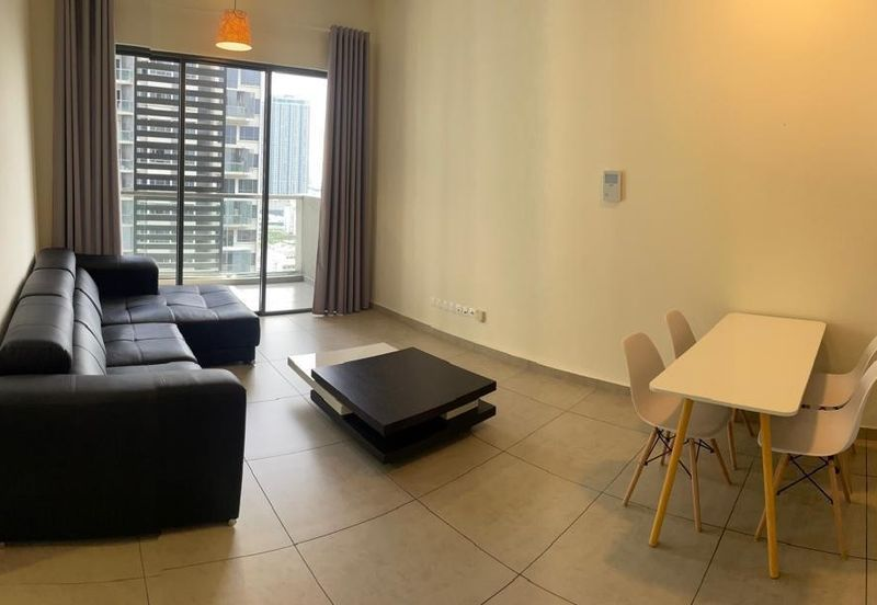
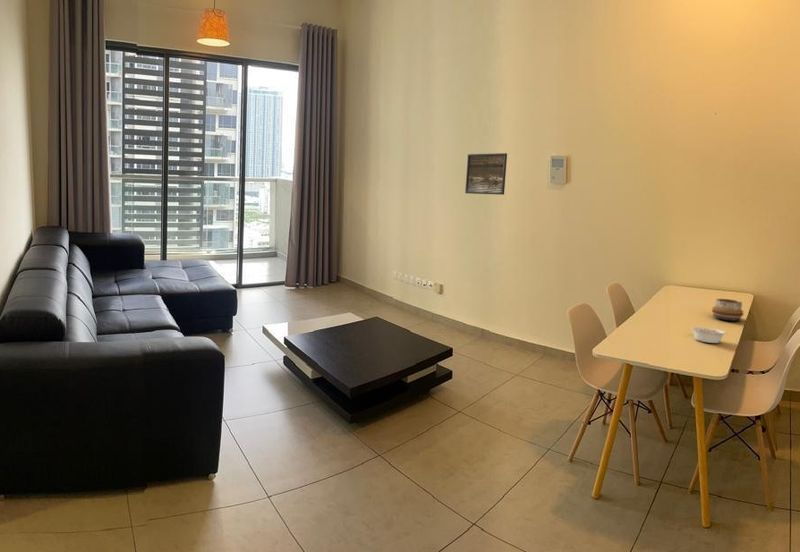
+ legume [690,326,727,344]
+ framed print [464,152,508,196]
+ decorative bowl [711,298,745,322]
